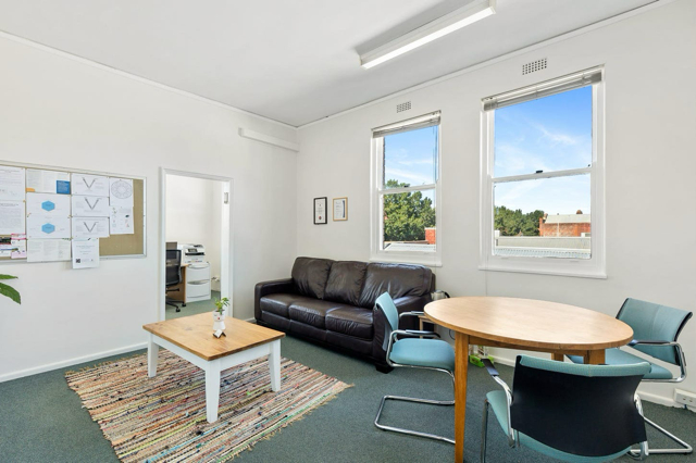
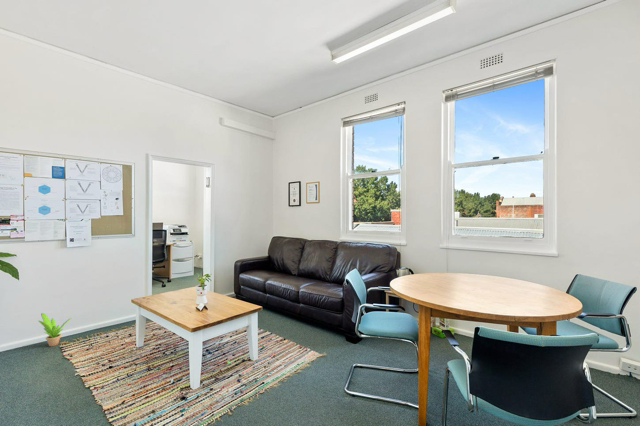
+ potted plant [37,312,72,347]
